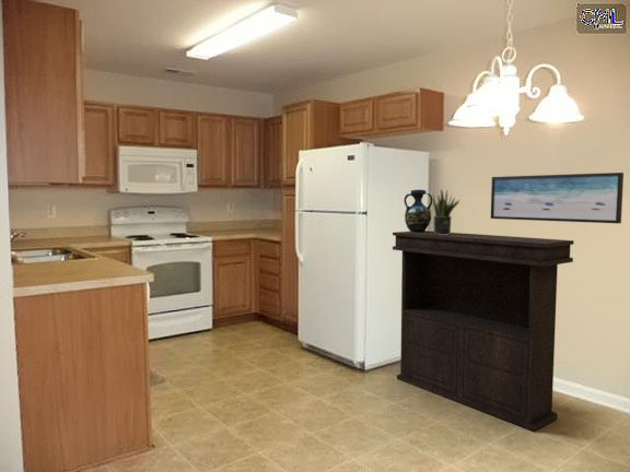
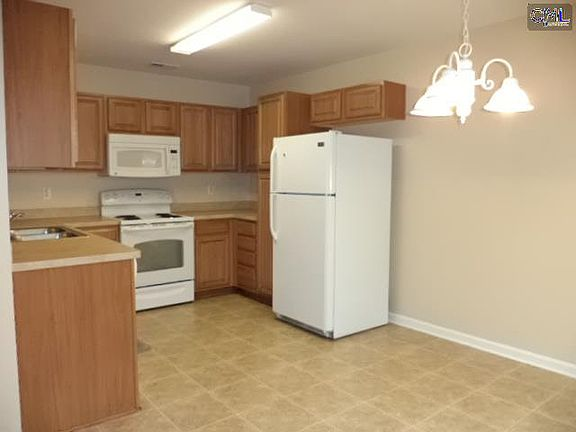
- console table [392,229,575,432]
- potted plant [432,189,462,235]
- wall art [490,172,625,225]
- vase [402,189,433,232]
